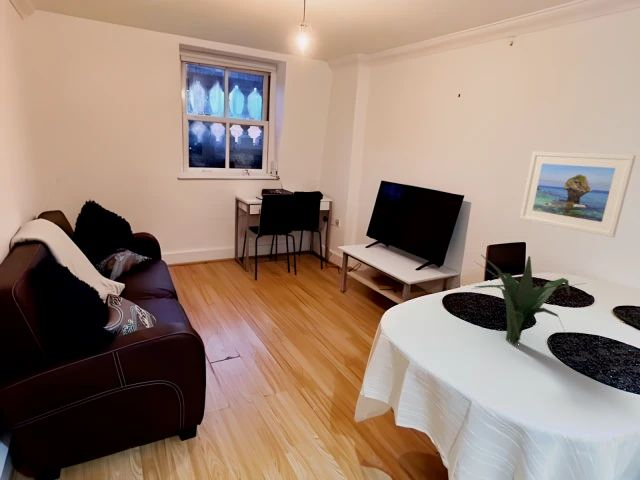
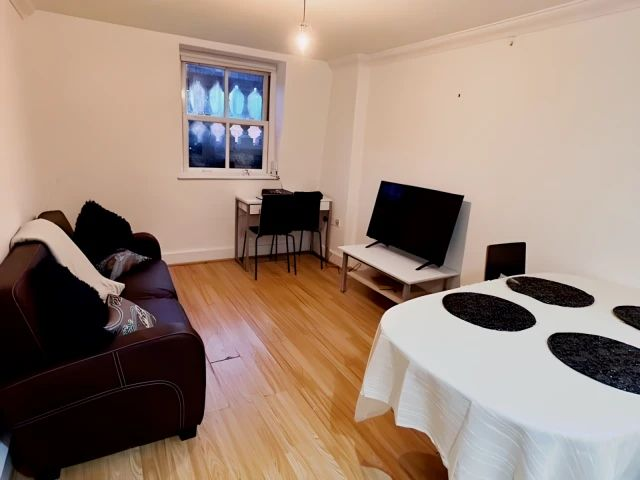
- plant [472,253,586,351]
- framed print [519,151,637,238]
